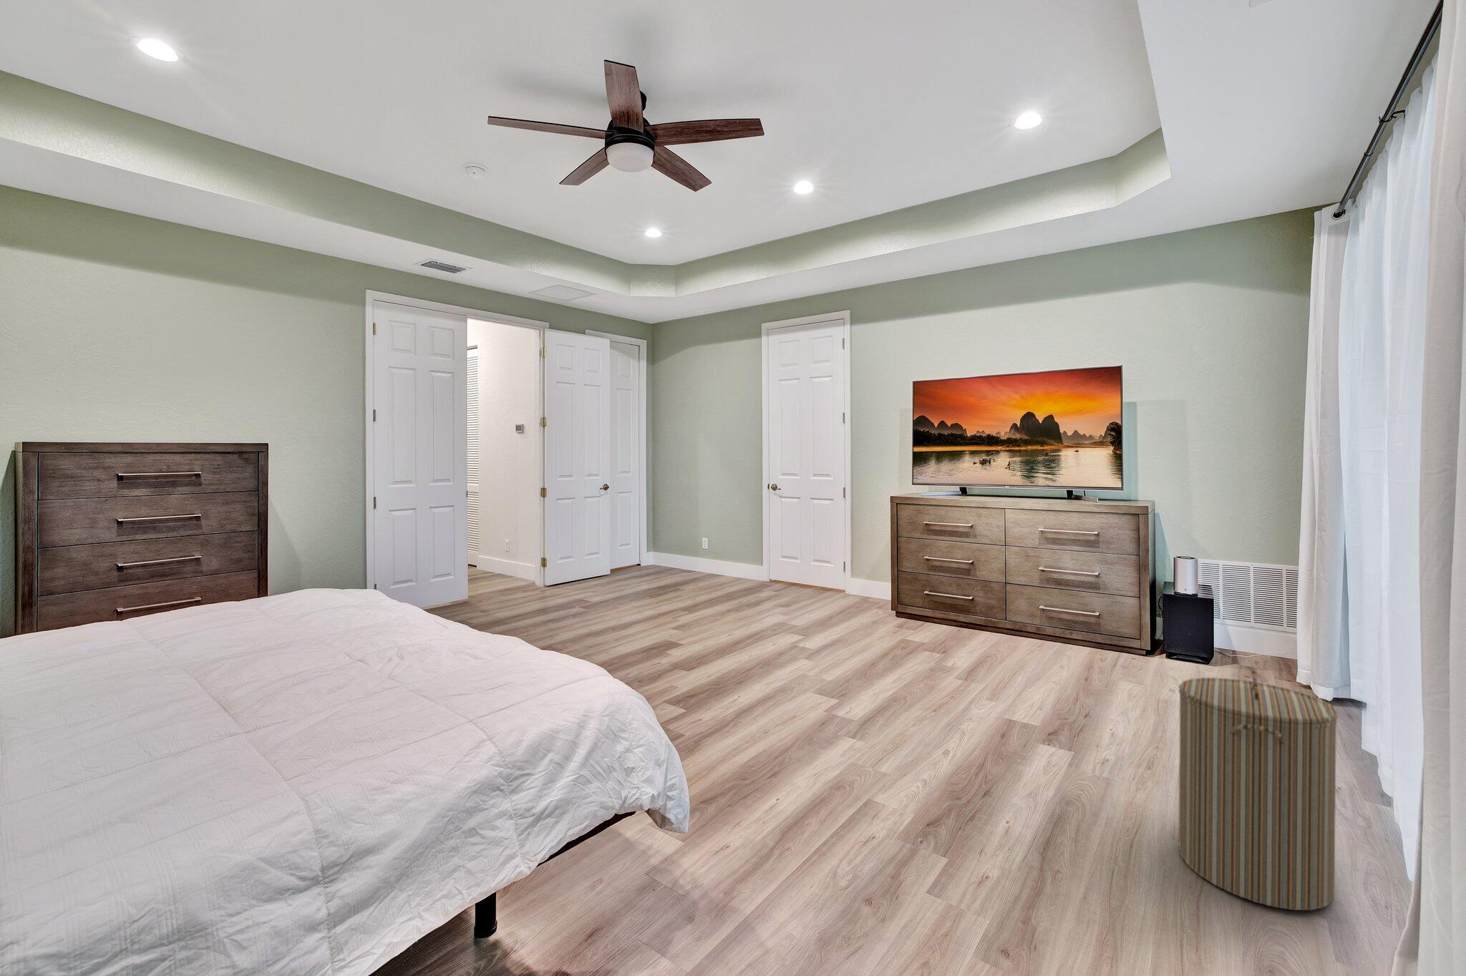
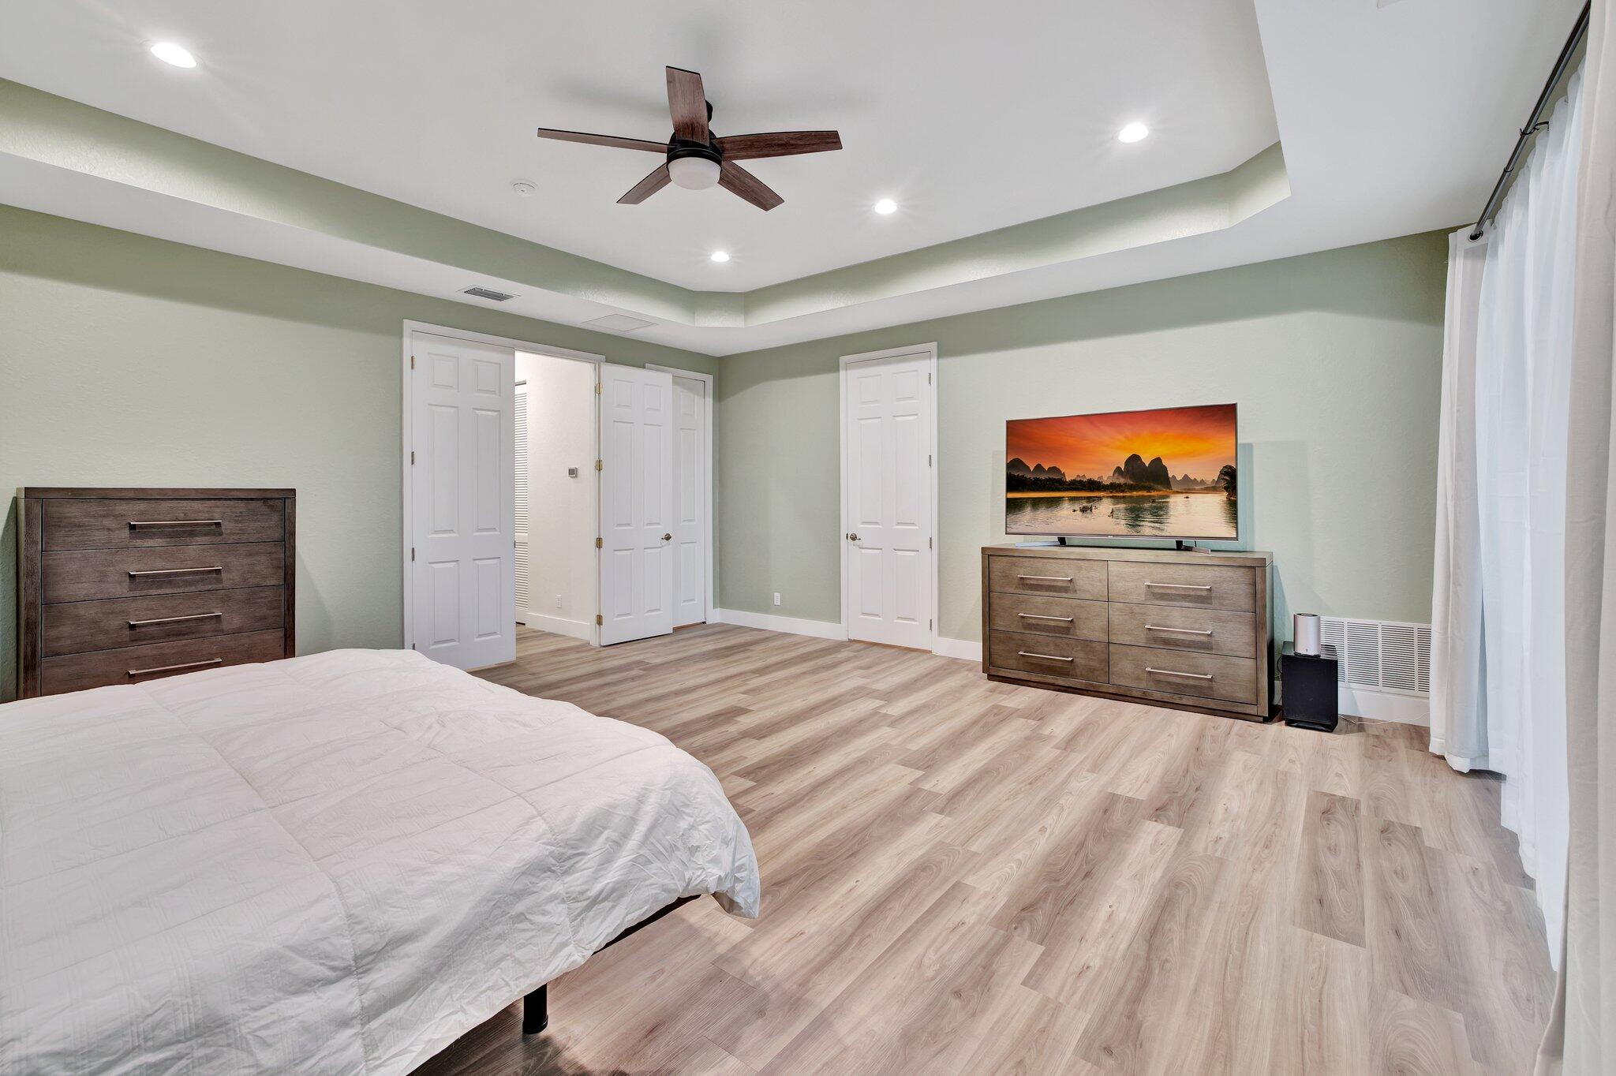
- laundry hamper [1178,667,1339,911]
